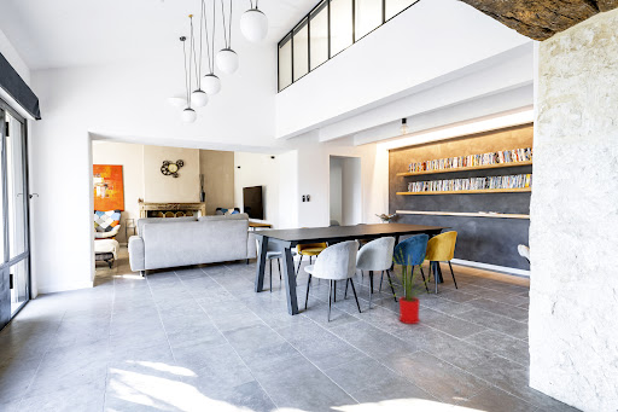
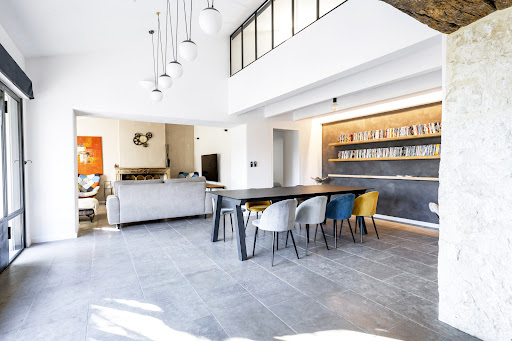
- house plant [384,248,435,325]
